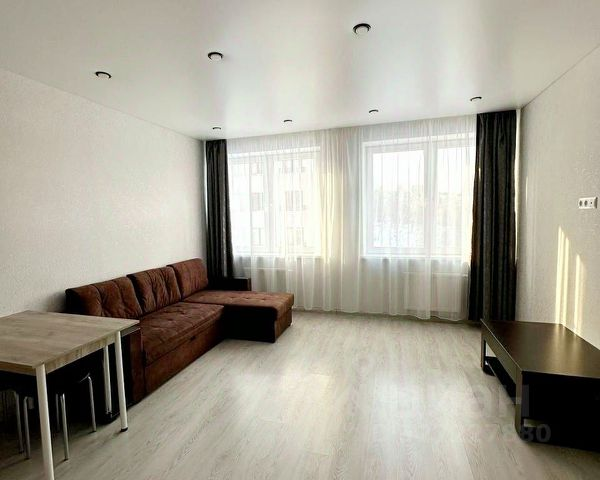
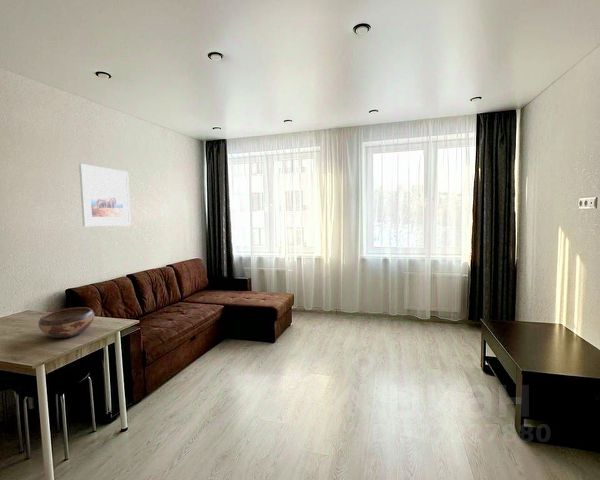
+ decorative bowl [37,306,95,339]
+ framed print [78,163,132,227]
